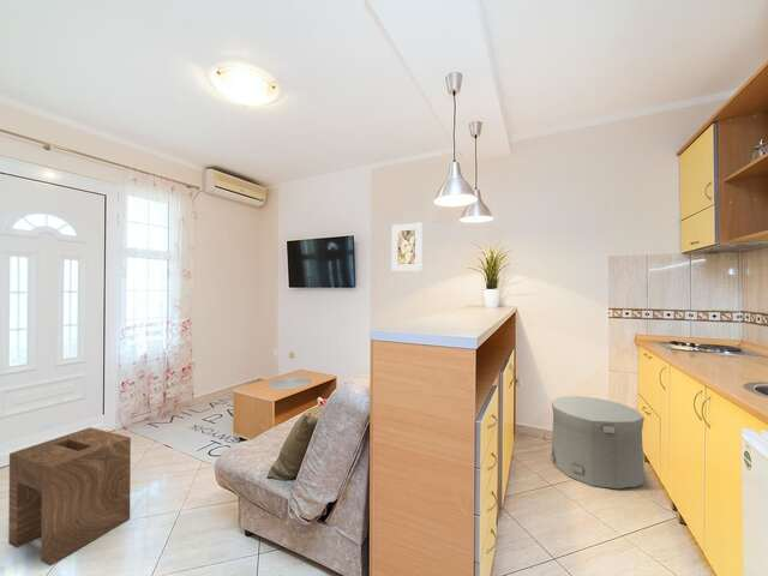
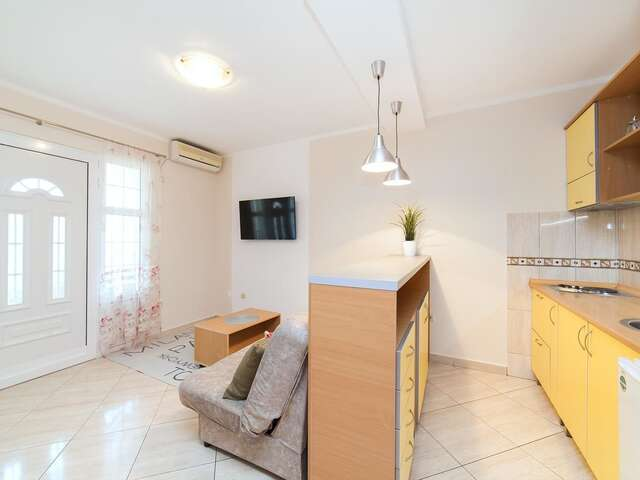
- trash can [550,395,646,490]
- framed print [391,222,424,272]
- stool [7,426,132,566]
